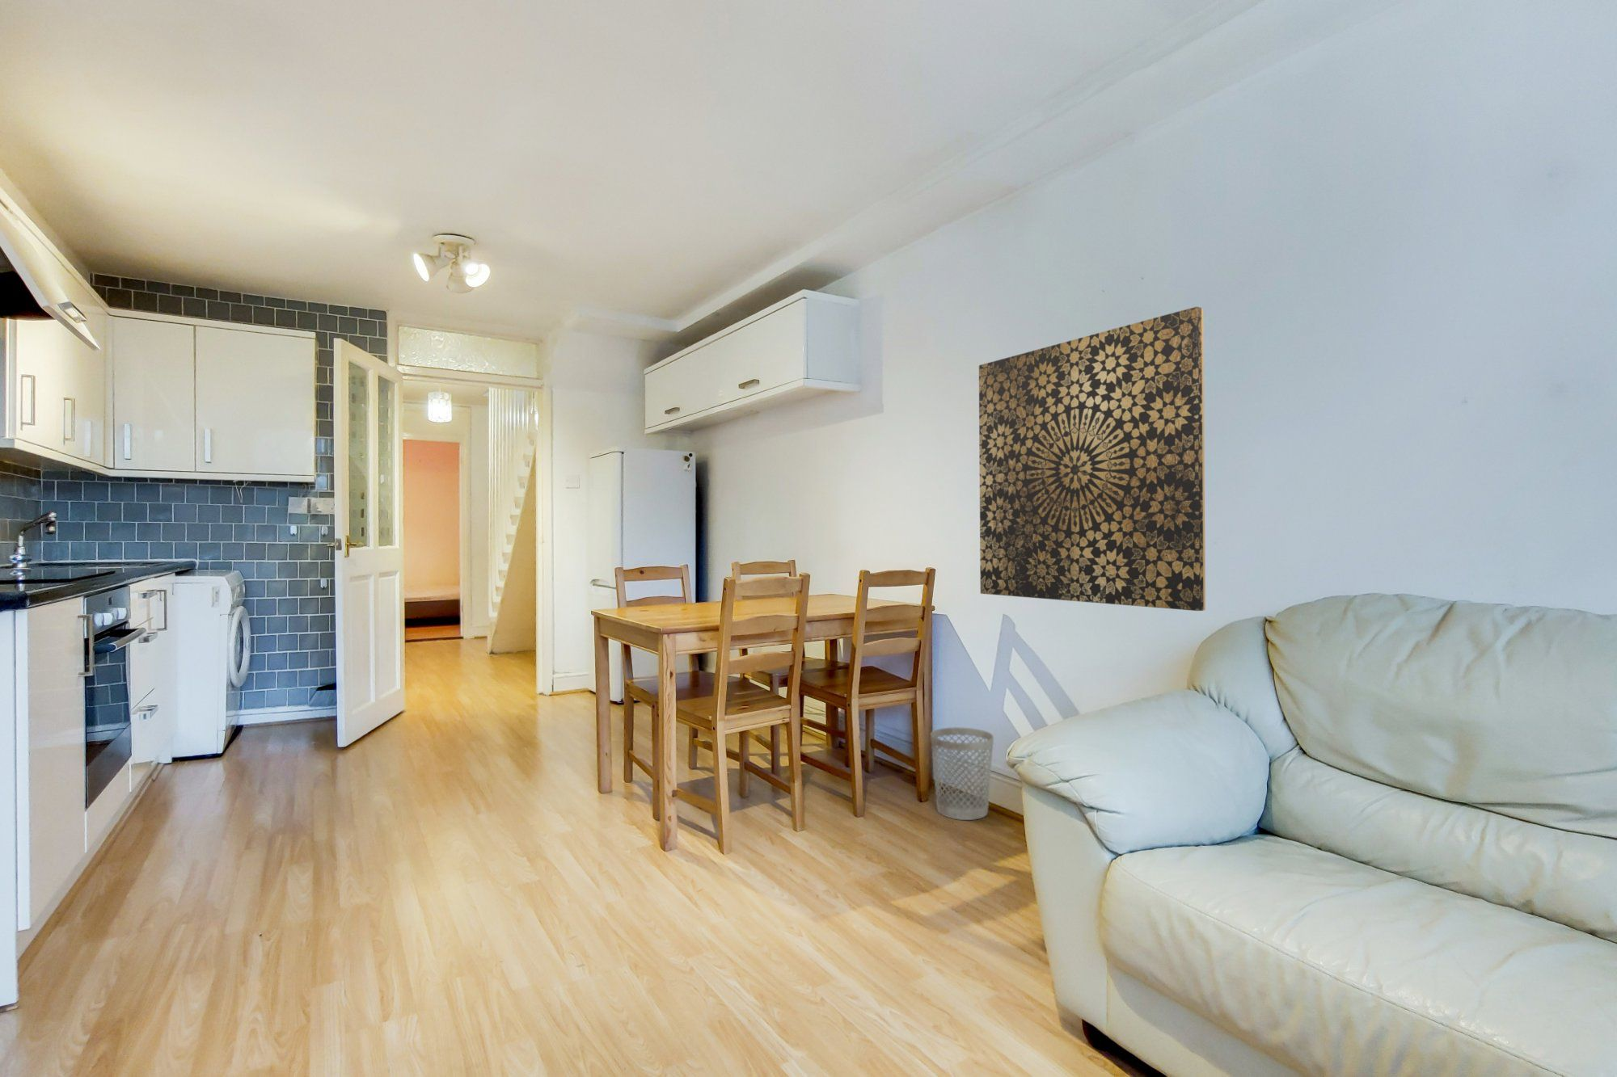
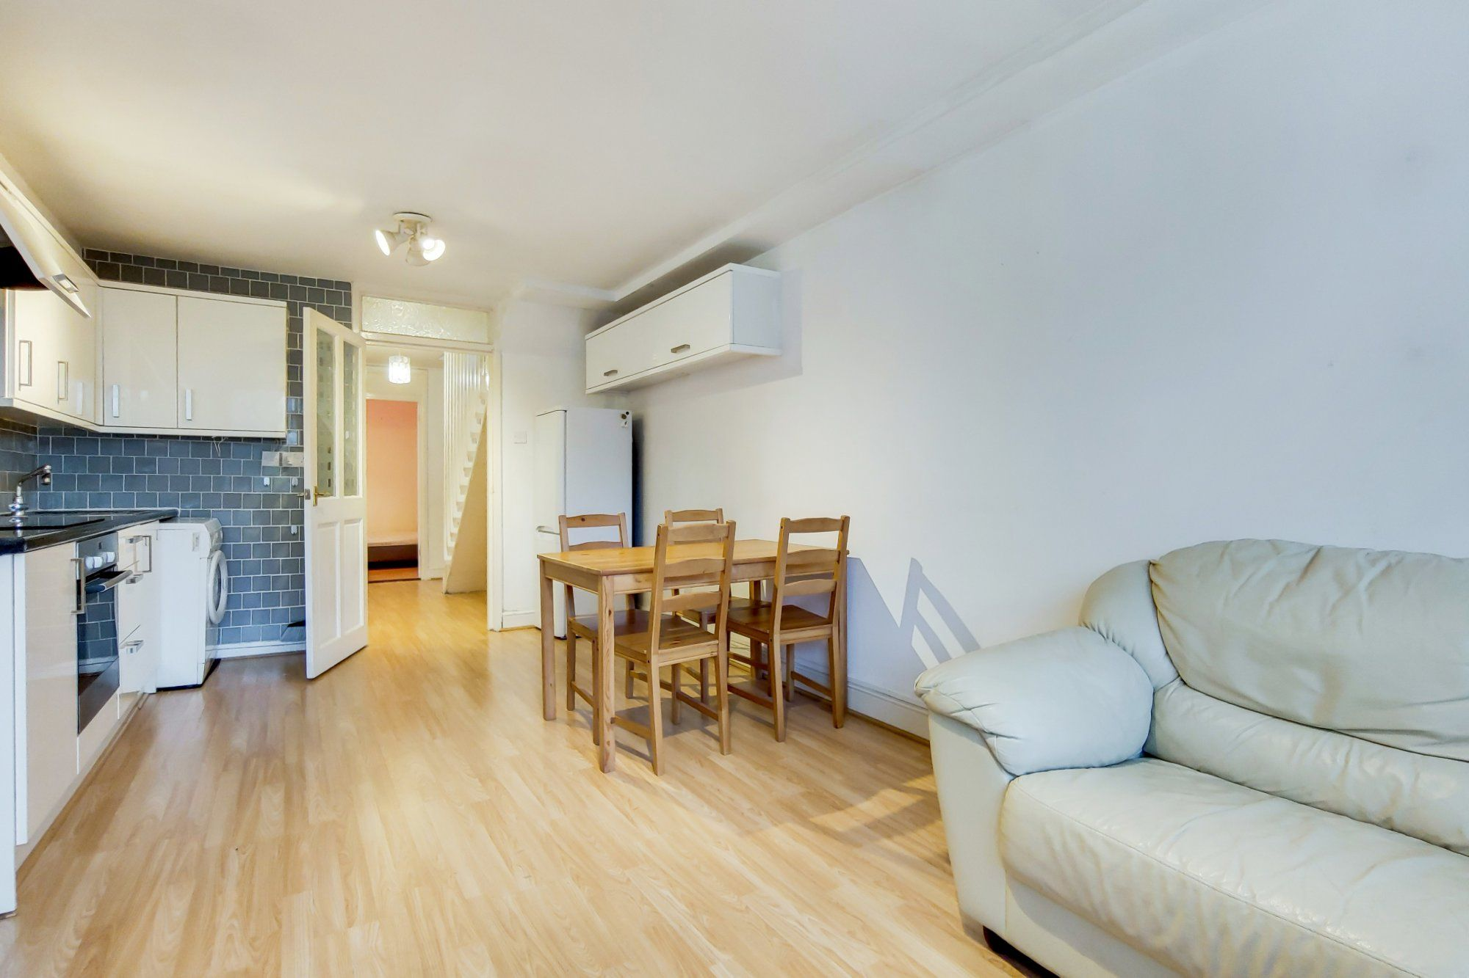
- wastebasket [929,726,994,821]
- wall art [979,307,1206,612]
